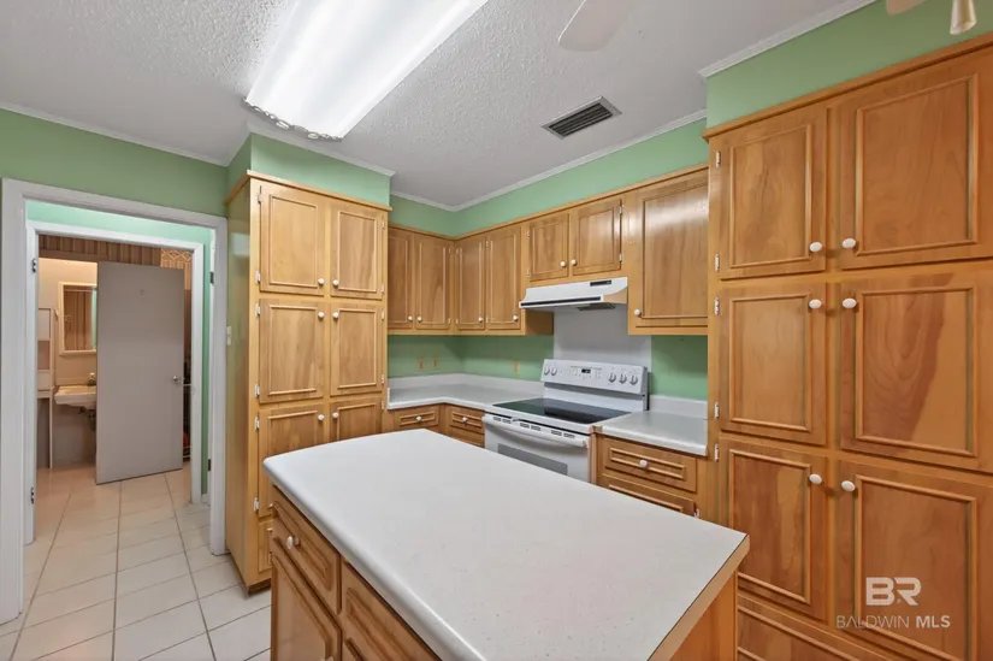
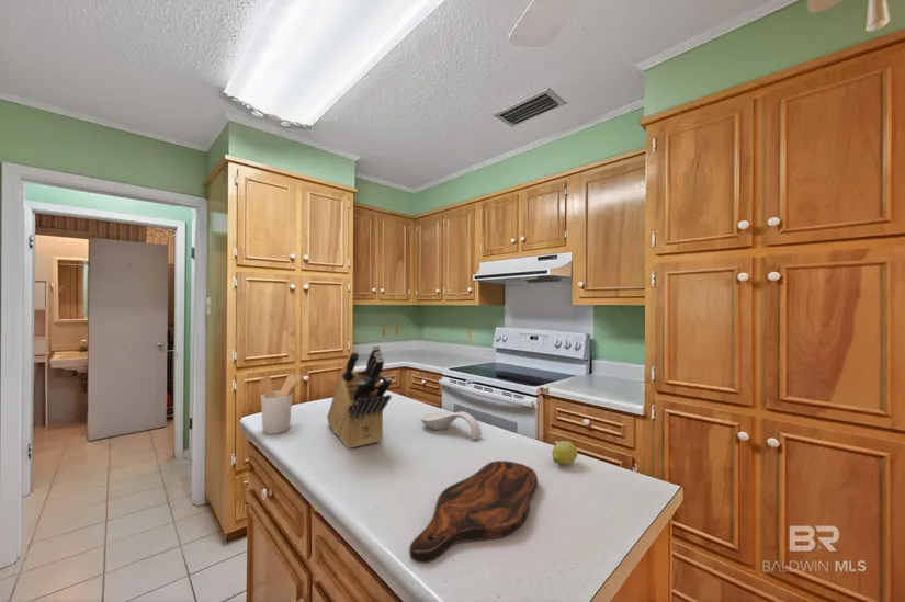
+ utensil holder [259,373,303,435]
+ knife block [326,344,393,450]
+ cutting board [408,459,539,564]
+ spoon rest [419,410,483,441]
+ fruit [551,440,578,466]
